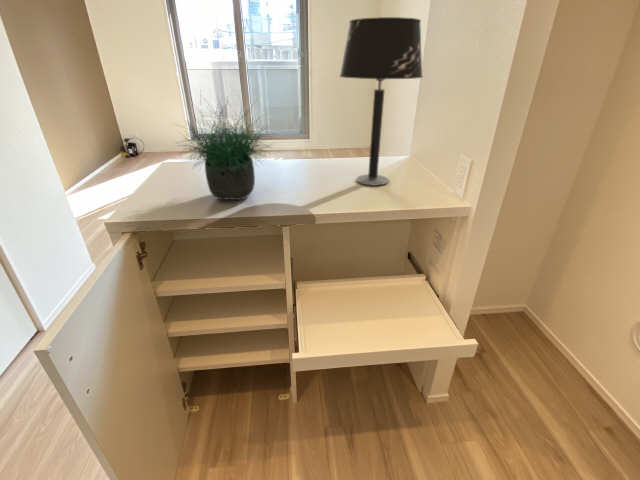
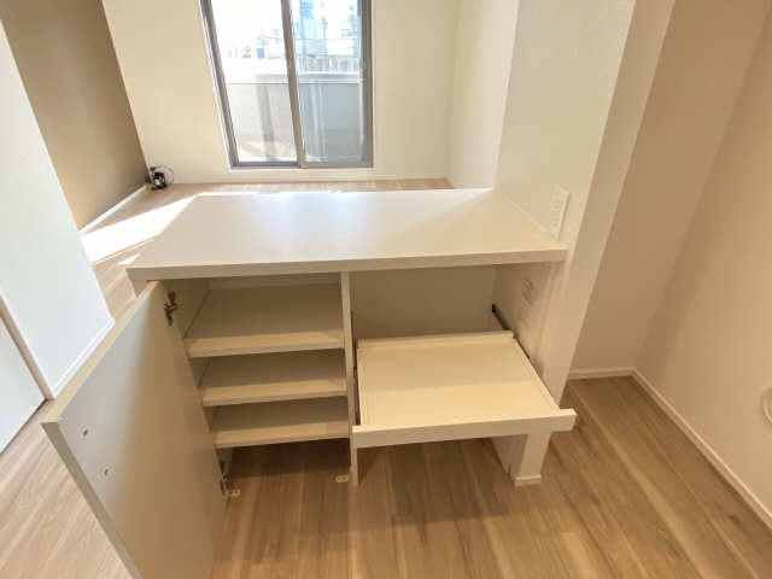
- potted plant [174,91,277,201]
- table lamp [339,16,423,187]
